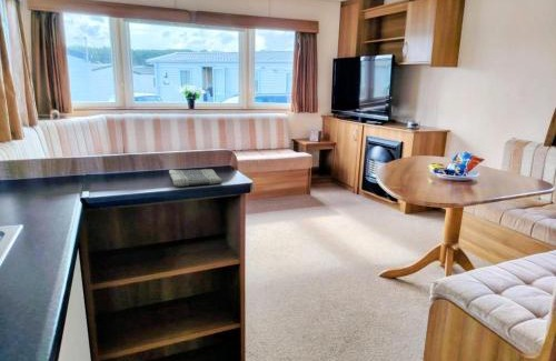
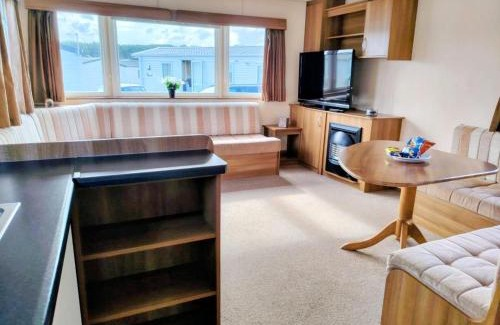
- dish towel [168,168,224,188]
